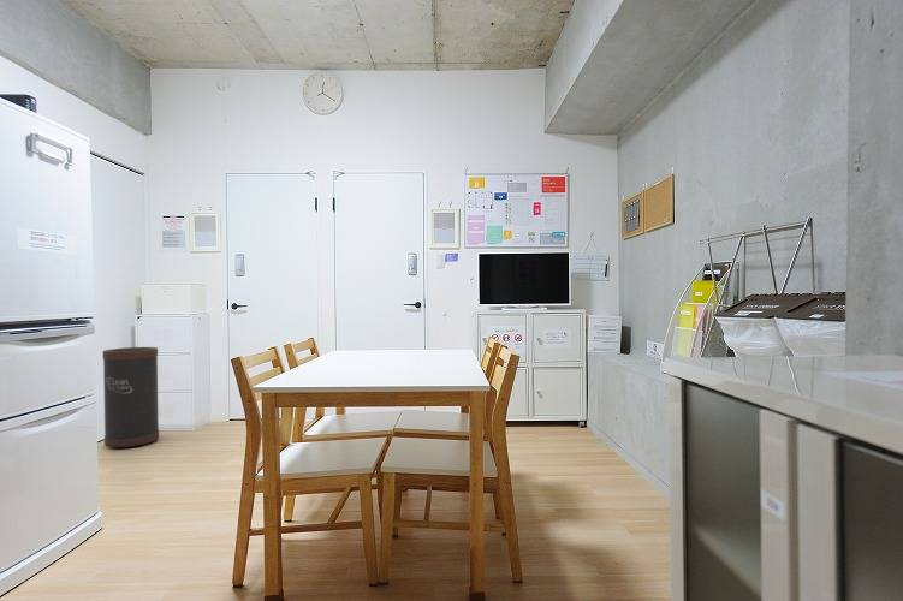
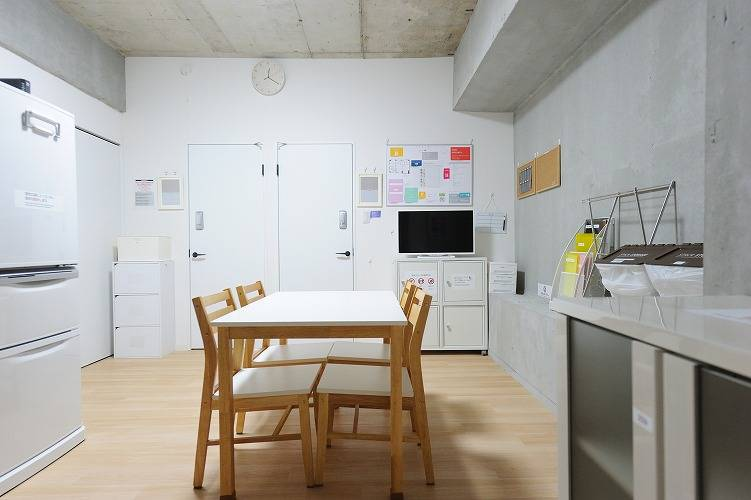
- trash can [102,346,160,448]
